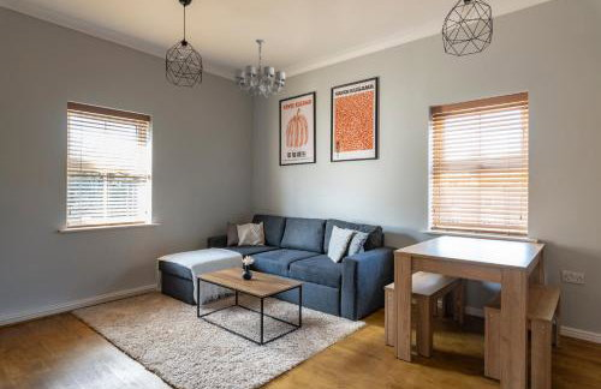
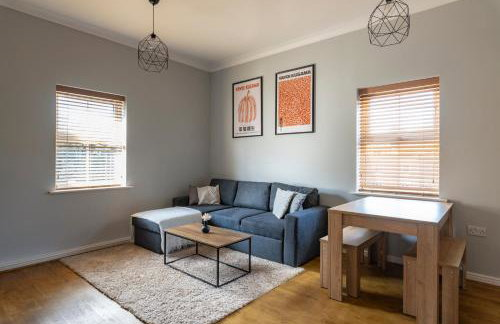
- chandelier [233,38,286,98]
